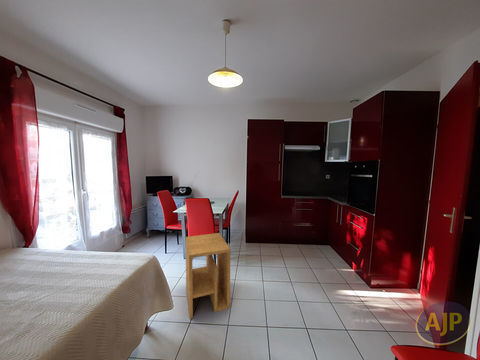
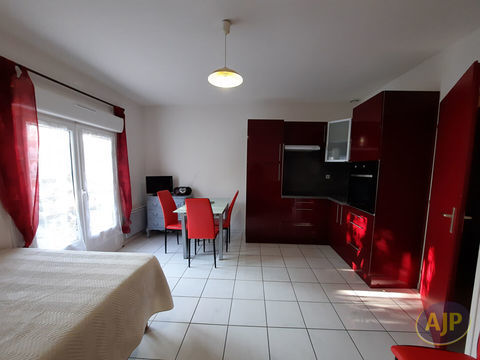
- side table [185,232,231,320]
